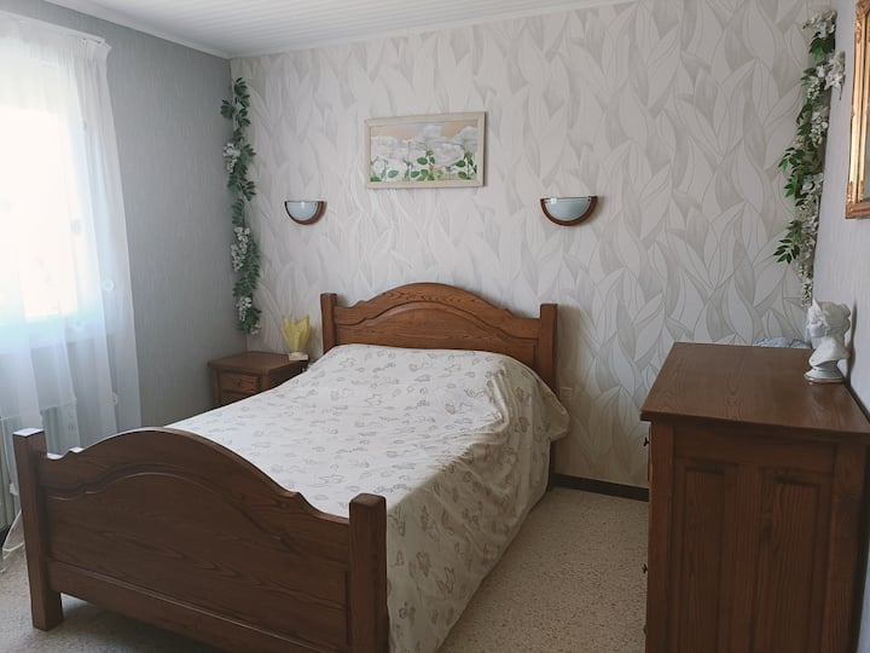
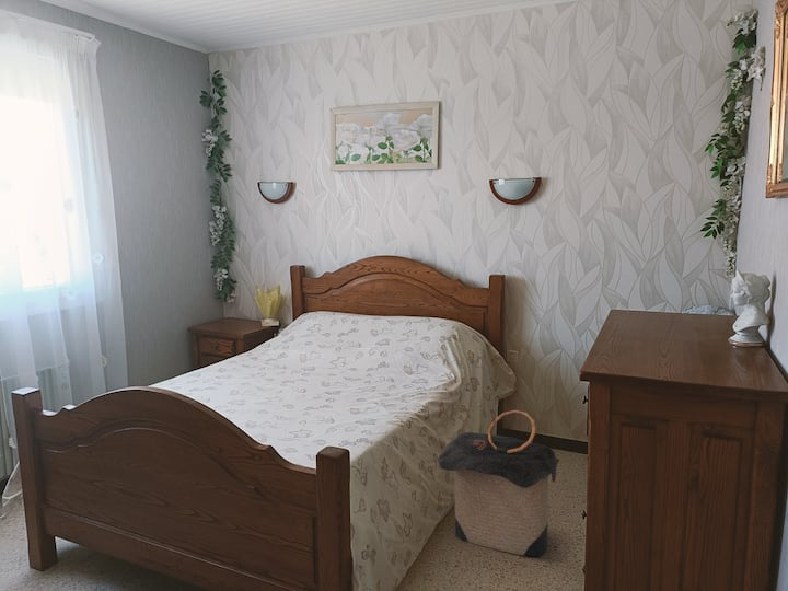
+ laundry hamper [437,409,561,558]
